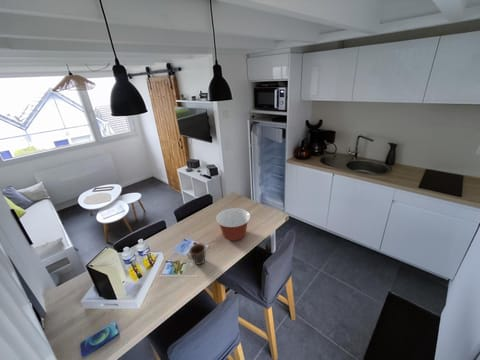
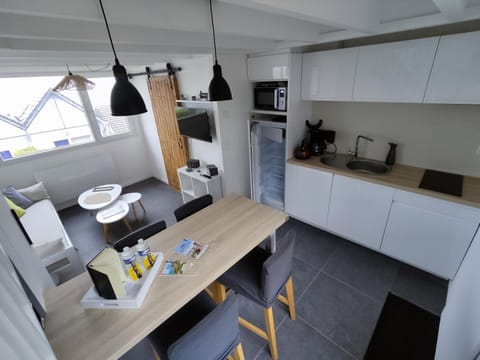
- mixing bowl [215,207,251,242]
- mug [187,242,207,266]
- smartphone [79,321,120,358]
